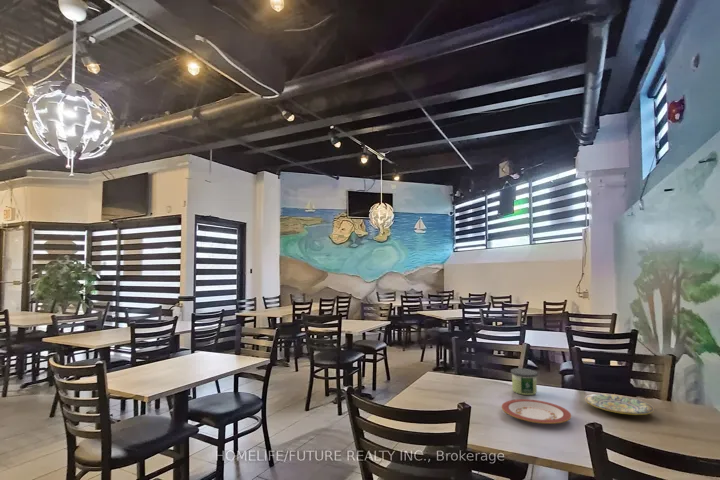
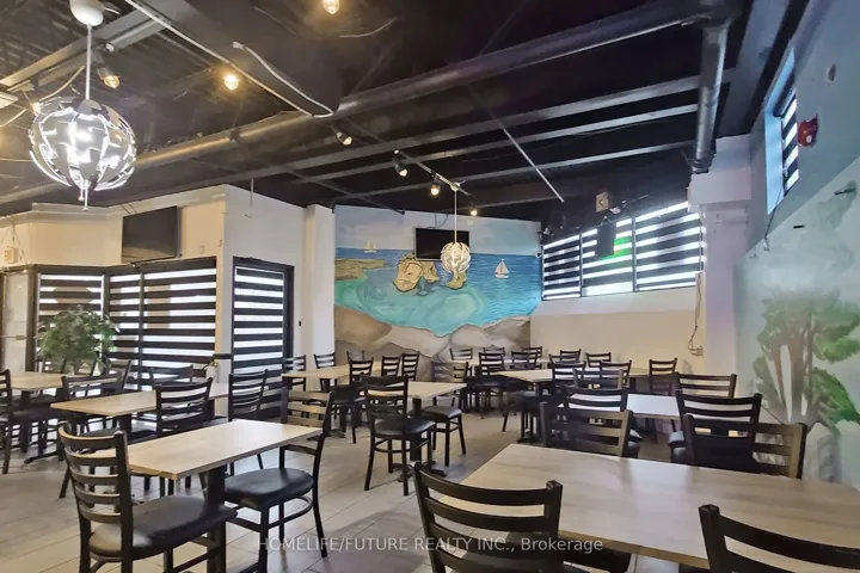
- candle [510,367,539,396]
- plate [584,393,655,416]
- plate [501,398,572,425]
